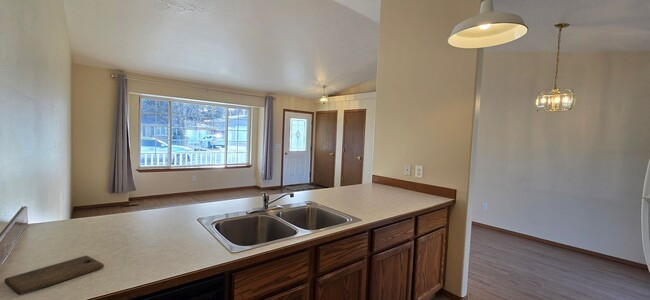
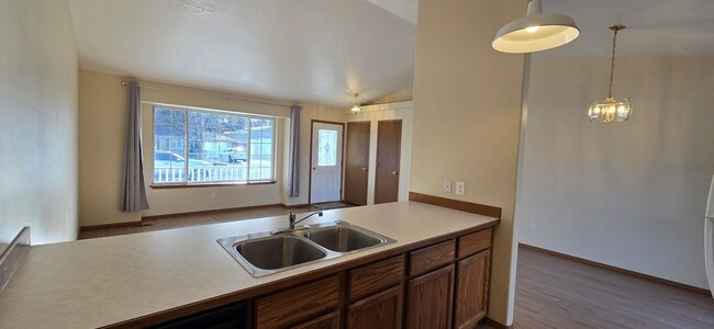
- cutting board [3,254,105,296]
